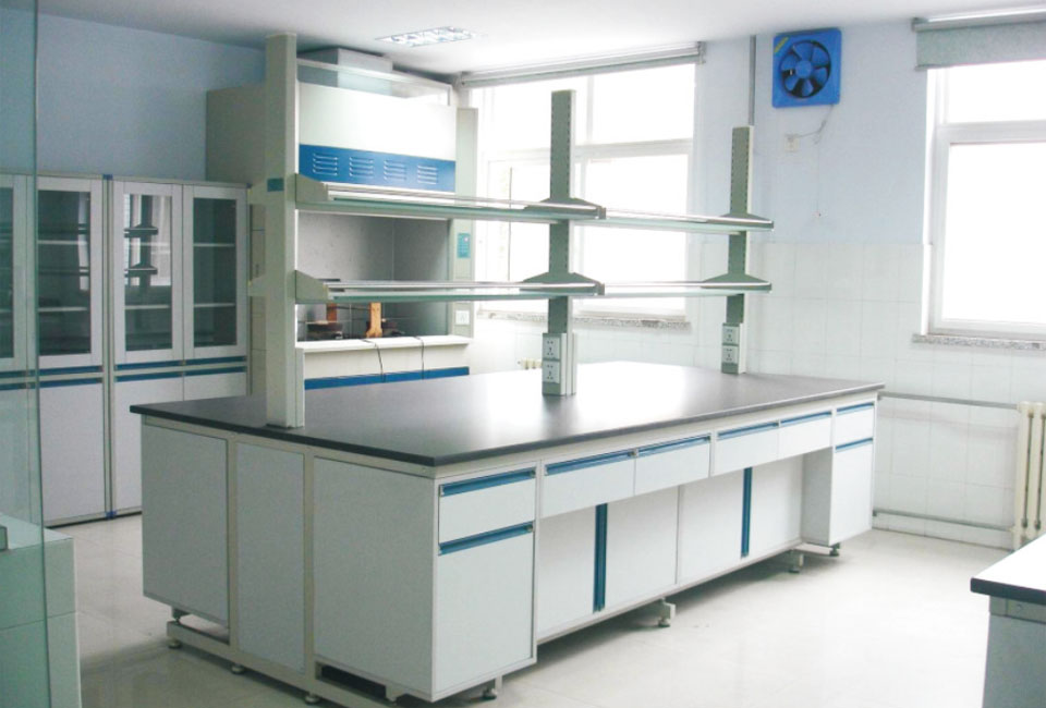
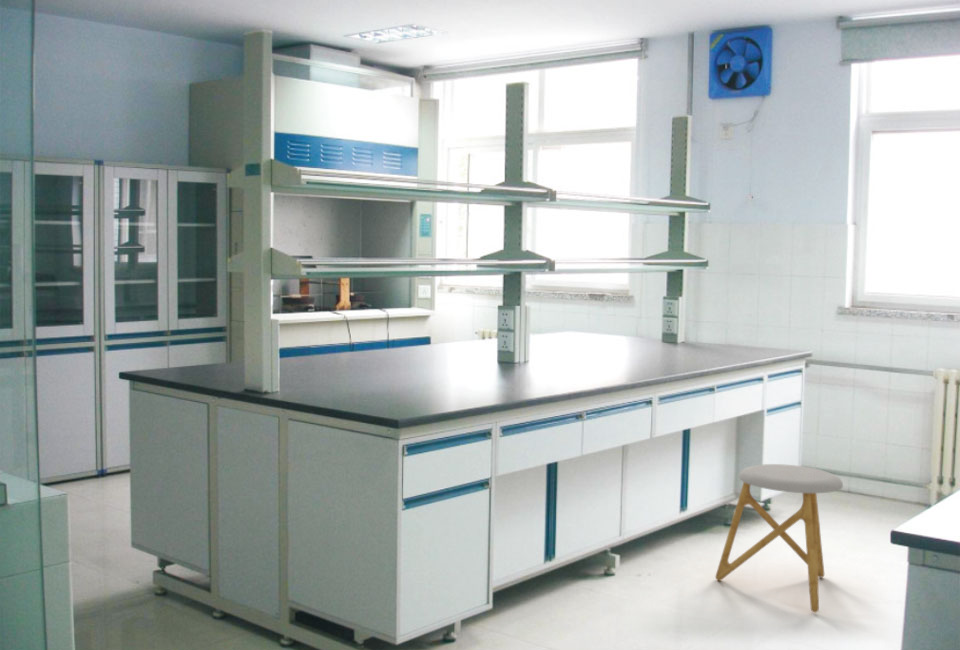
+ stool [715,463,844,613]
